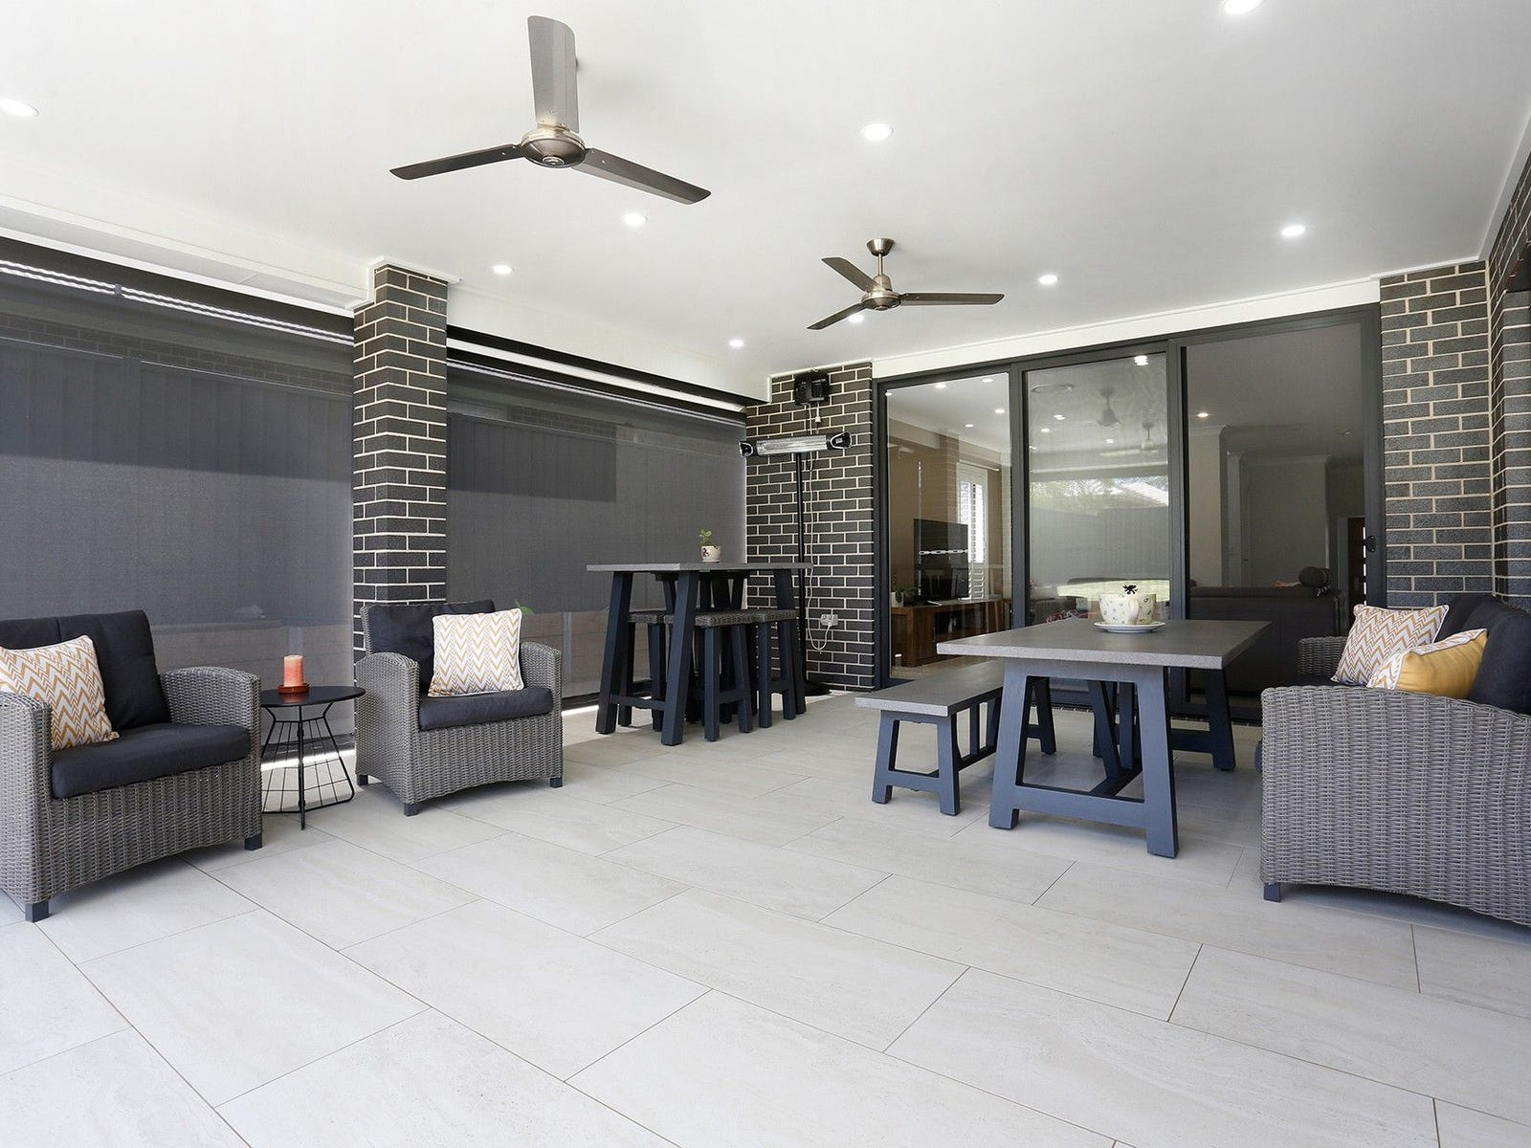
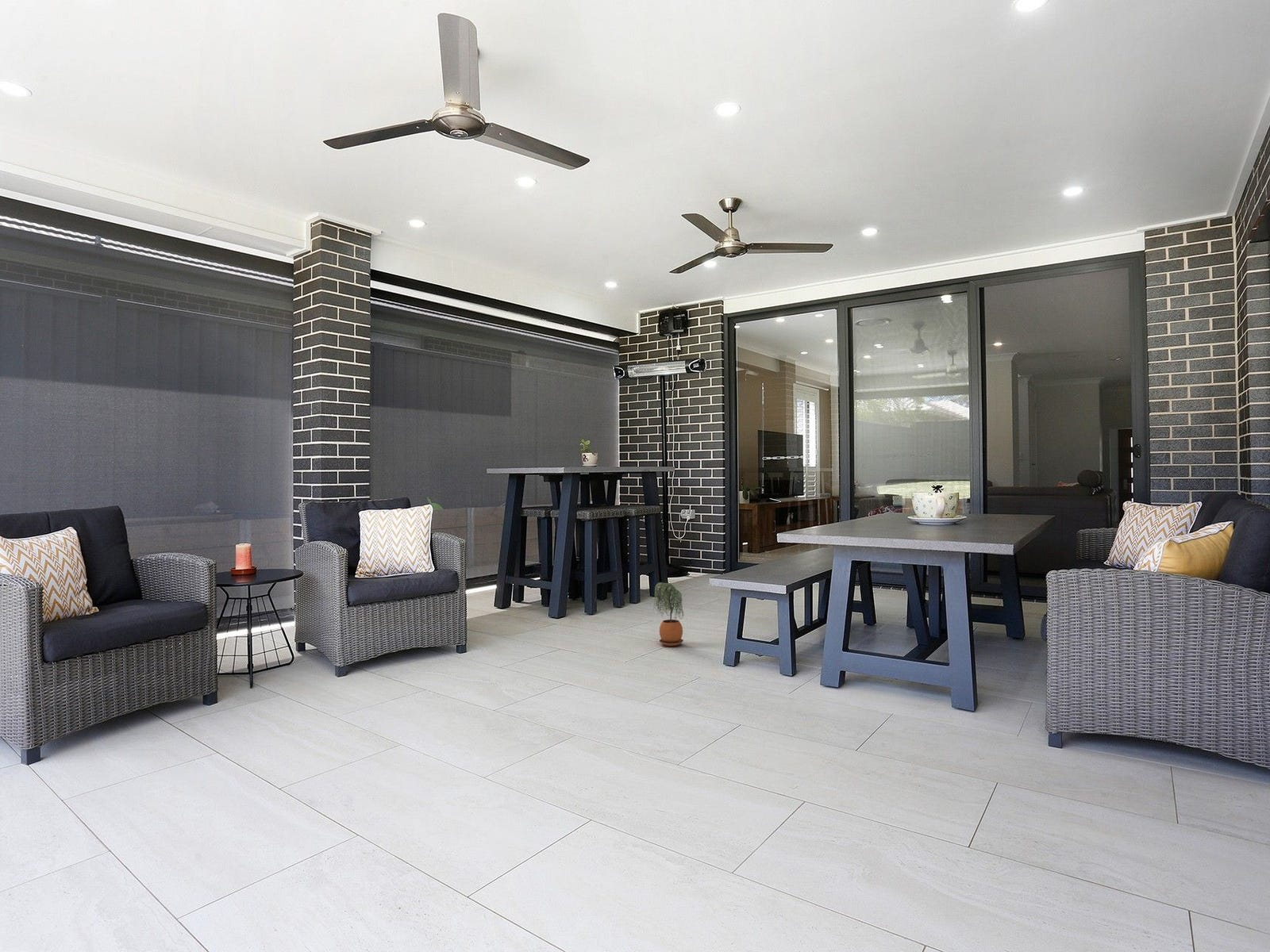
+ potted plant [652,582,684,647]
